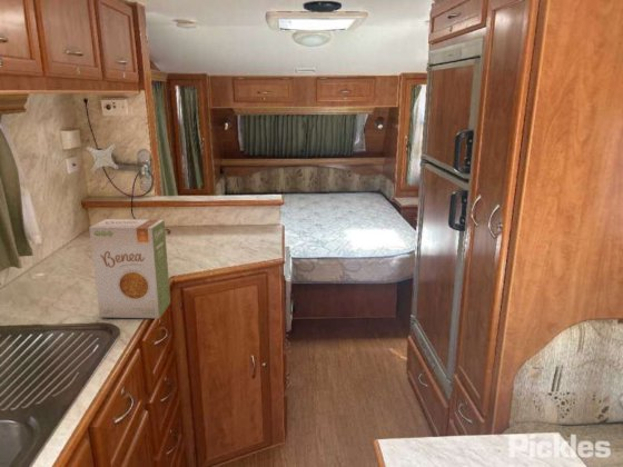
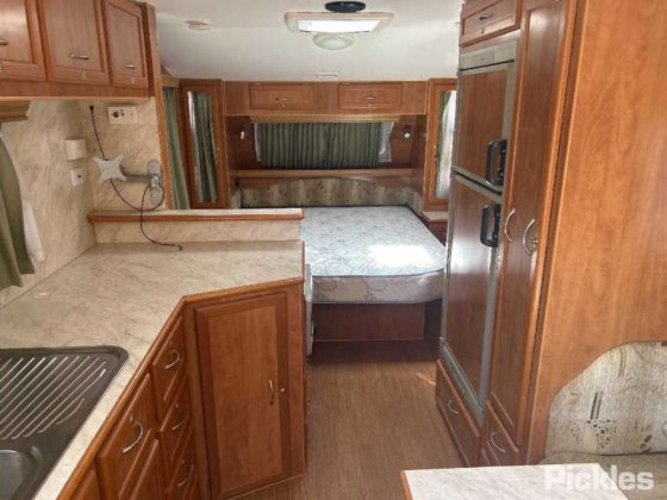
- food box [88,218,171,319]
